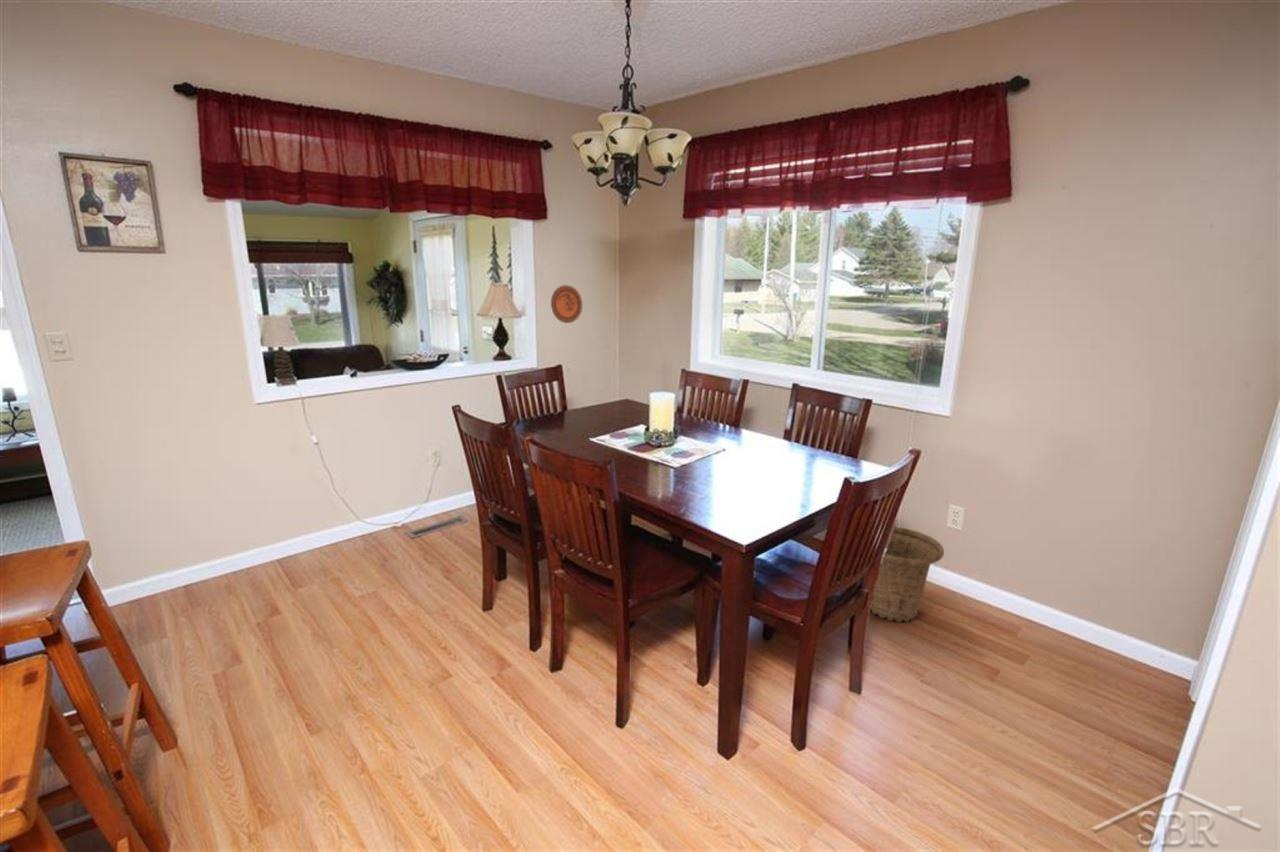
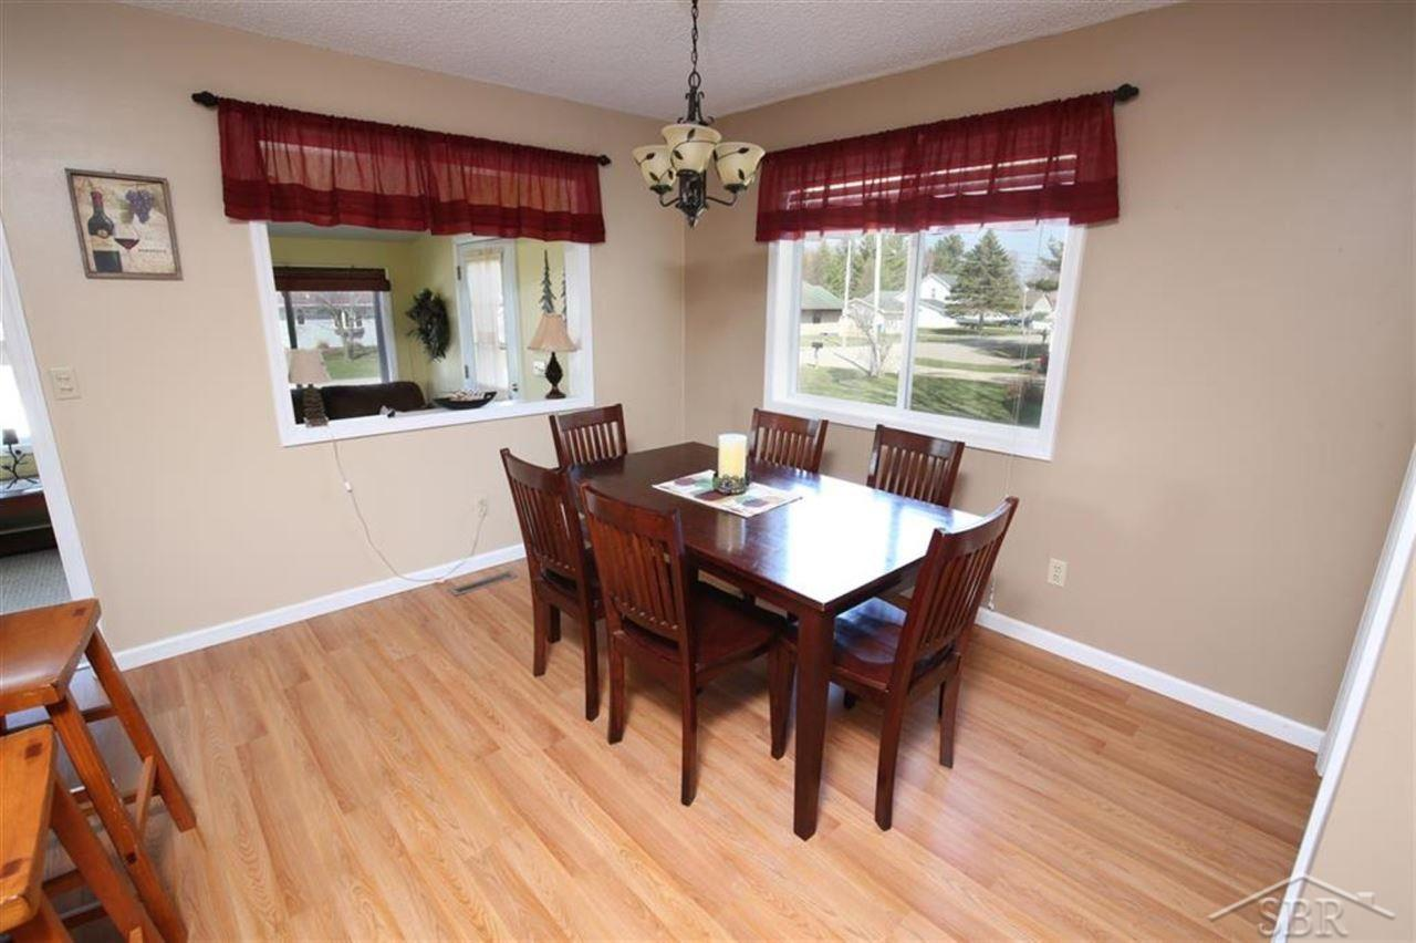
- decorative plate [550,284,583,324]
- basket [869,526,945,623]
